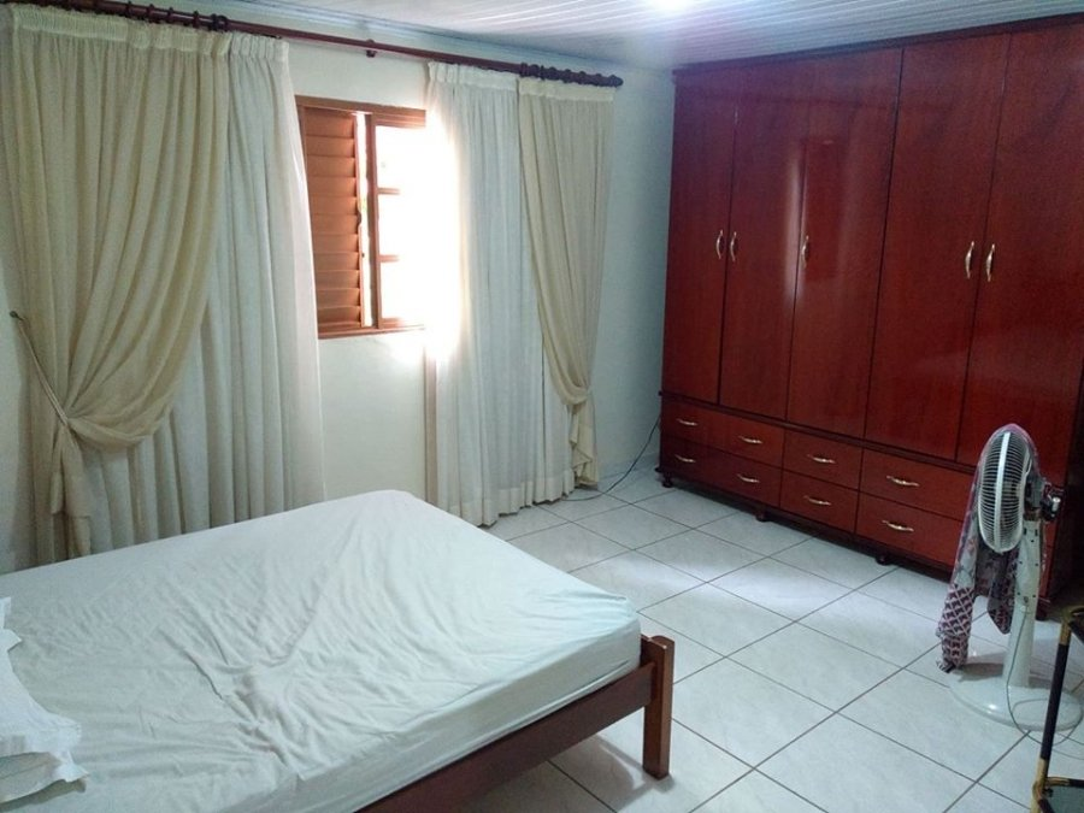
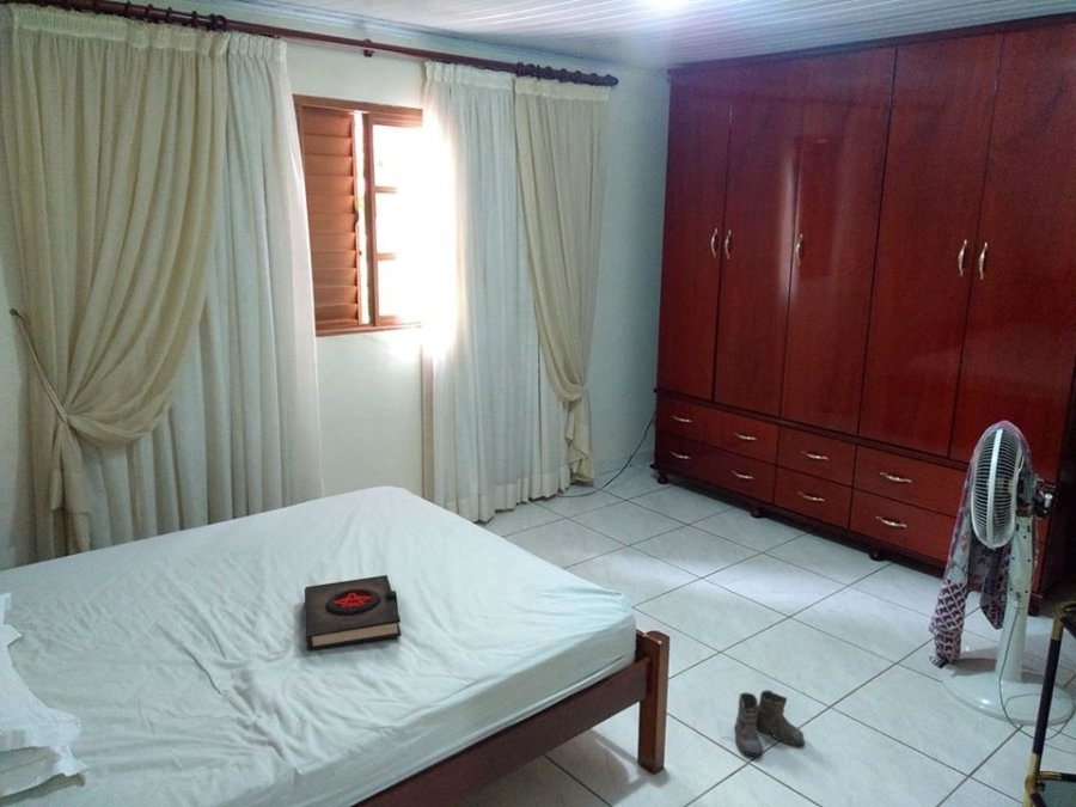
+ book [304,574,403,652]
+ boots [722,689,806,758]
